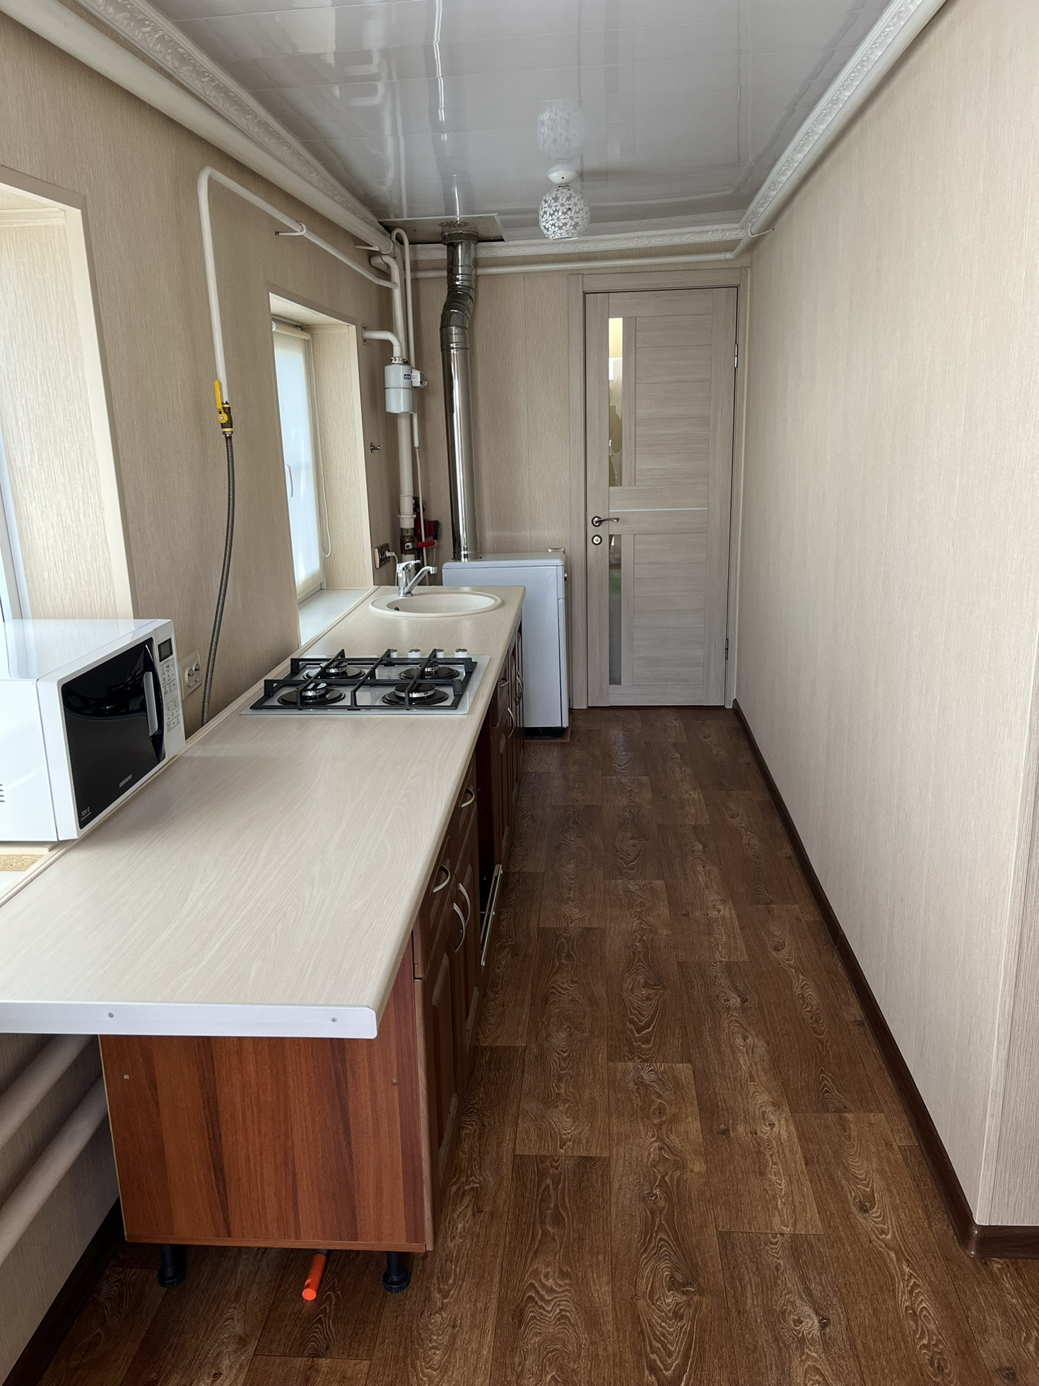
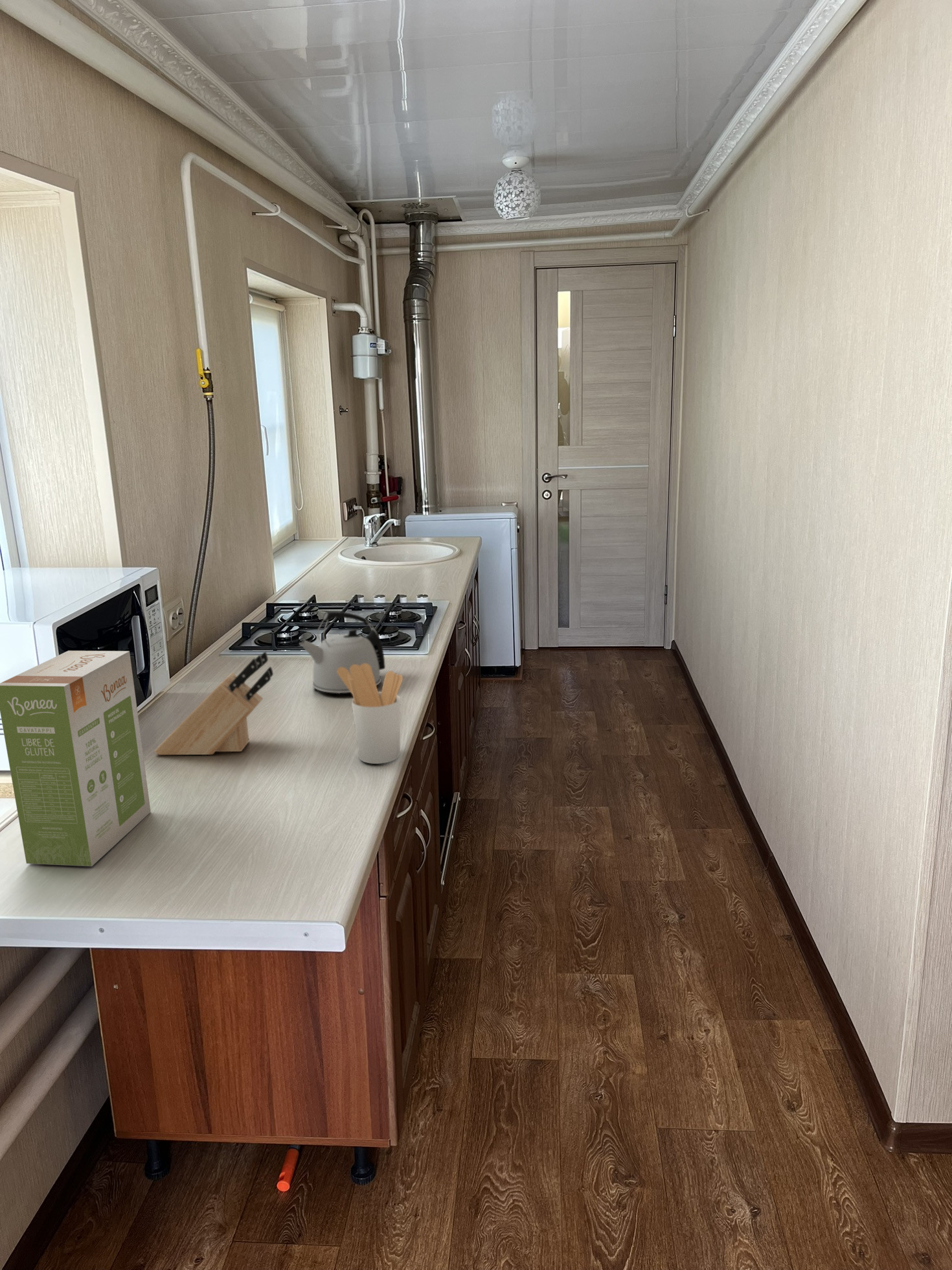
+ utensil holder [337,664,403,765]
+ food box [0,650,152,867]
+ kettle [299,611,386,694]
+ knife block [153,651,274,756]
